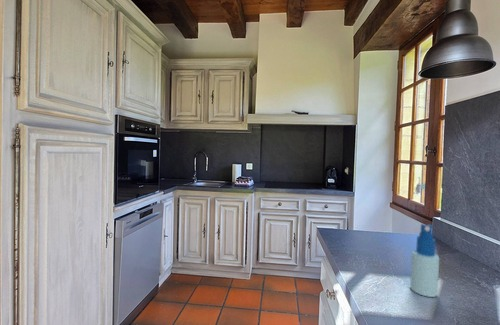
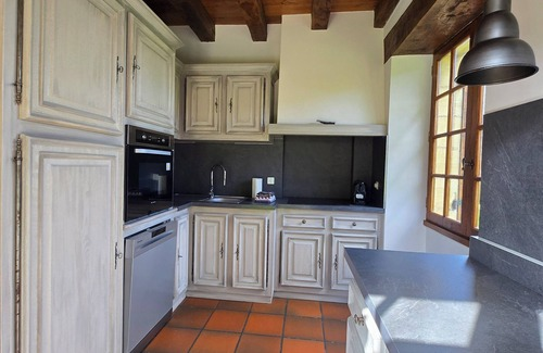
- spray bottle [409,223,440,298]
